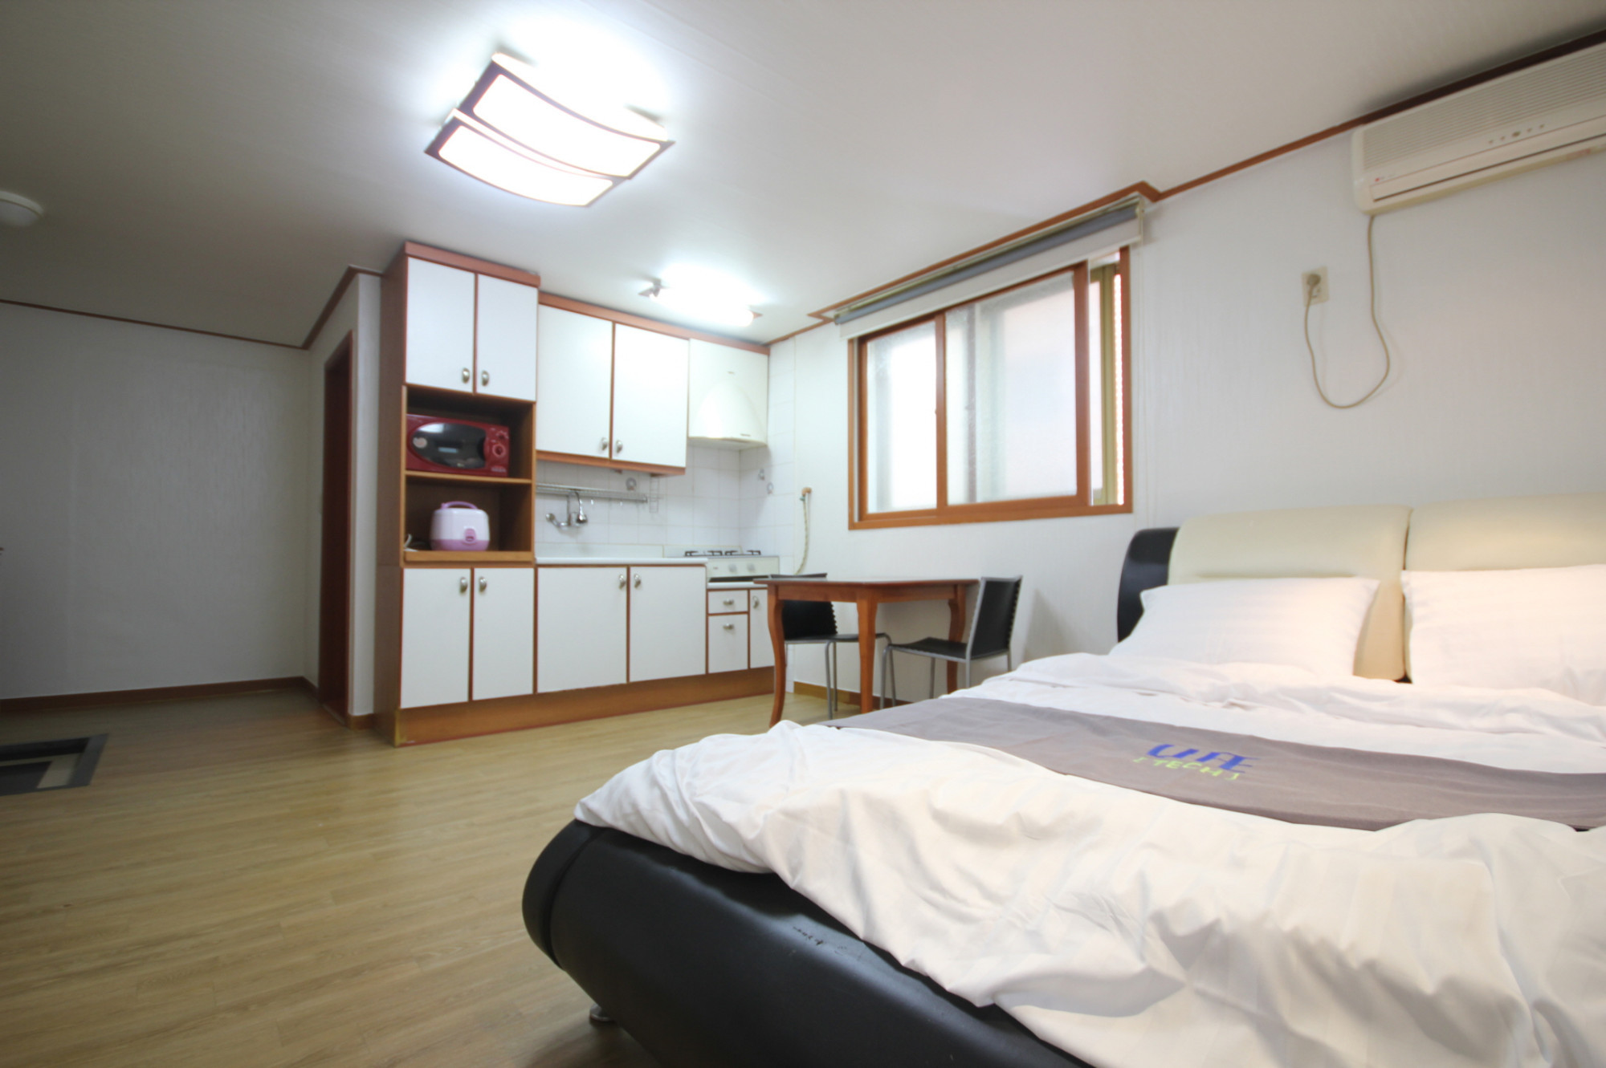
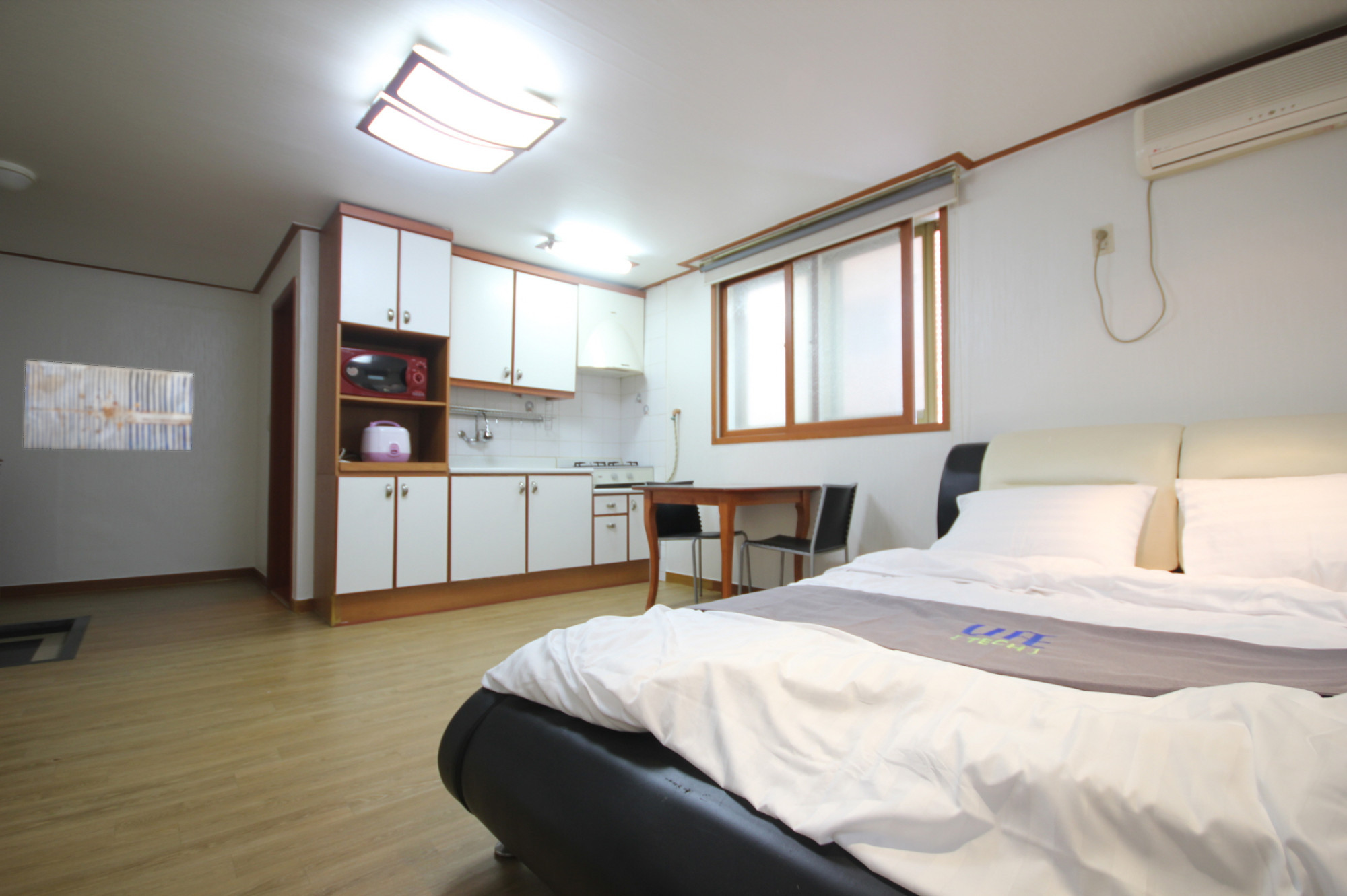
+ wall art [23,359,194,451]
